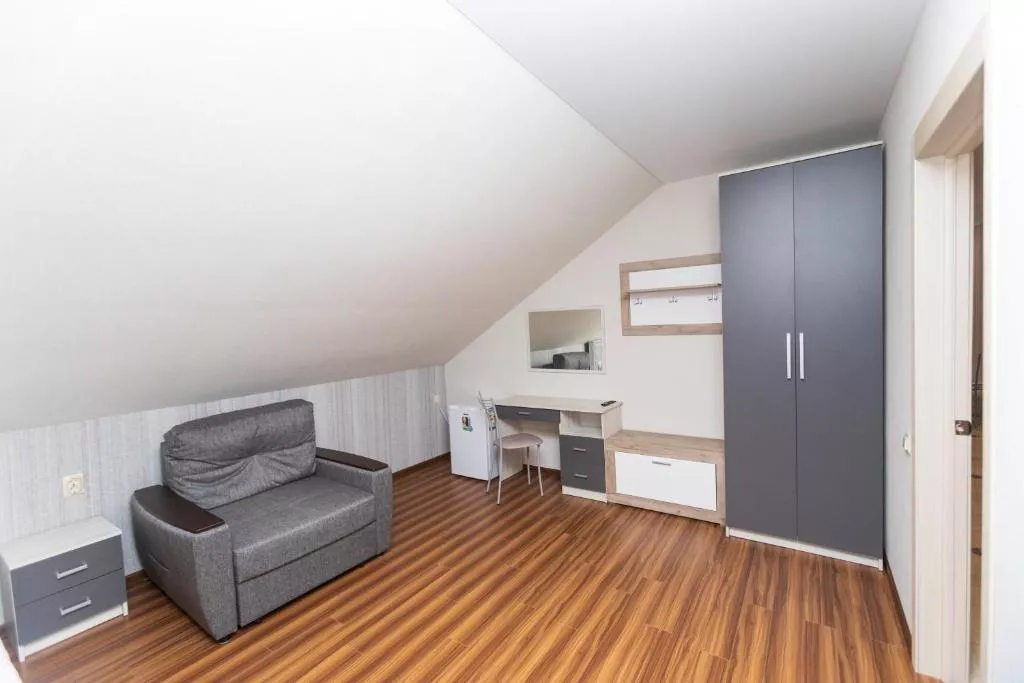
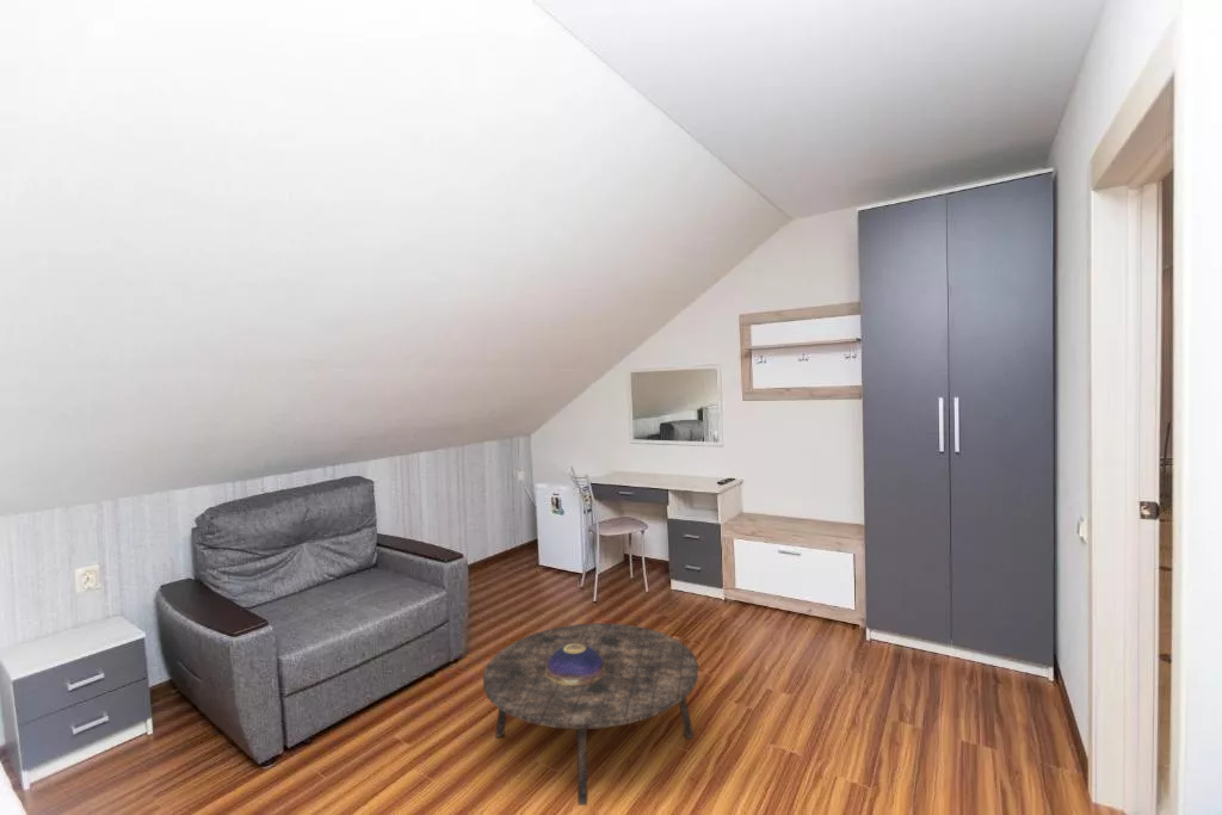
+ decorative bowl [545,643,605,685]
+ coffee table [482,622,699,807]
